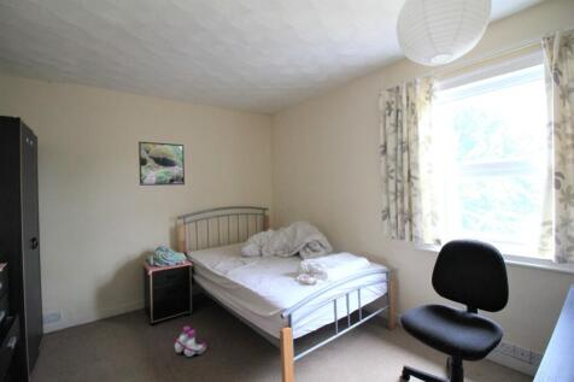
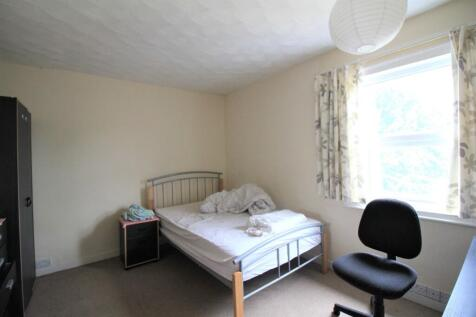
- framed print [137,140,186,187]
- boots [174,325,207,358]
